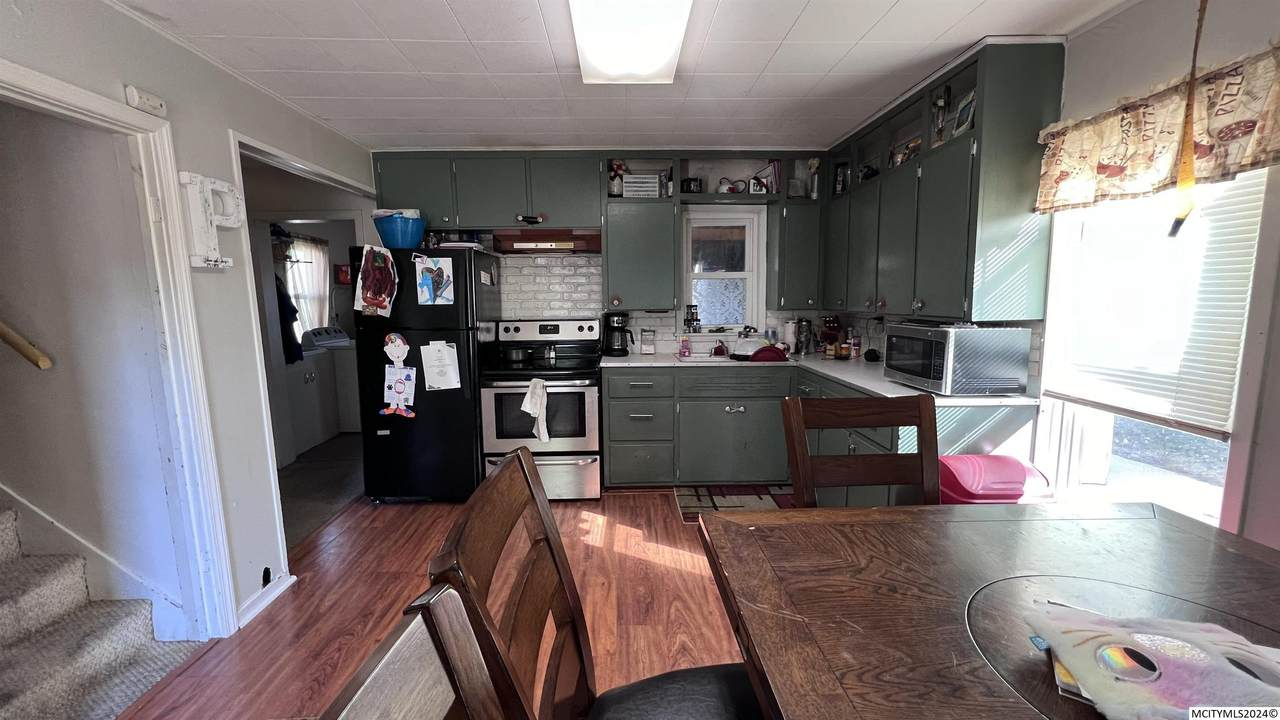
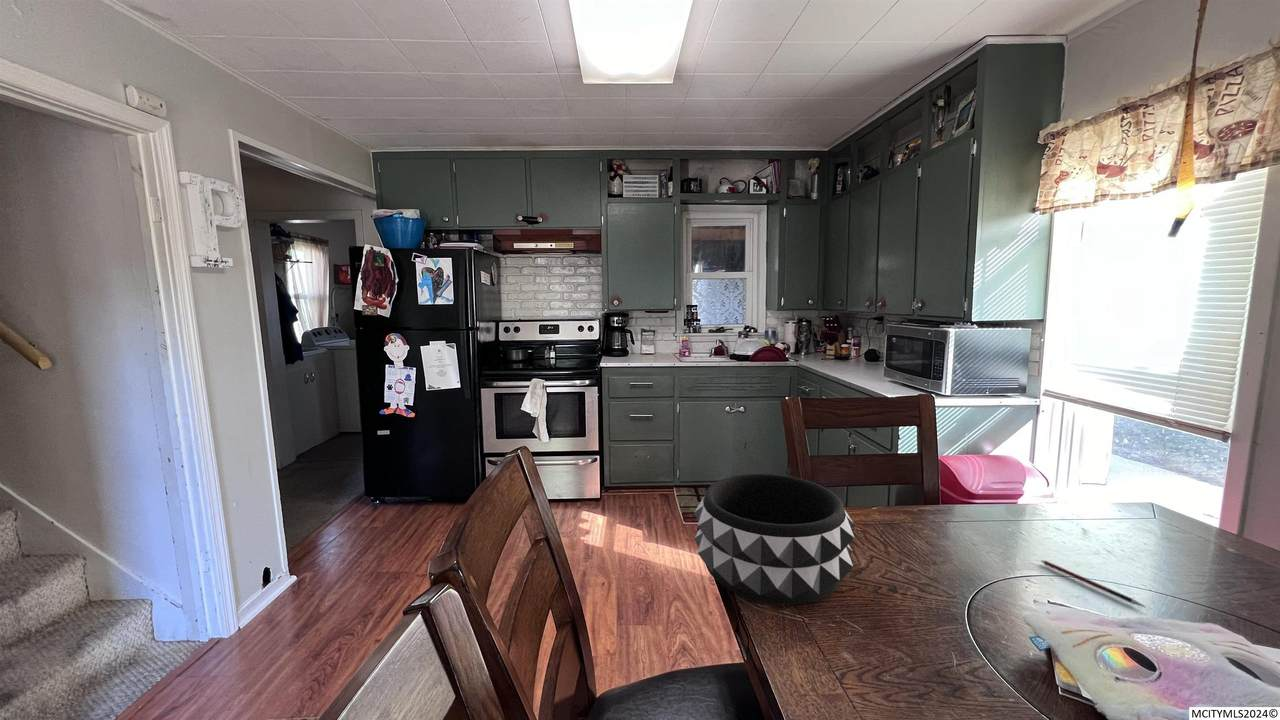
+ decorative bowl [693,473,855,605]
+ pen [1040,559,1147,608]
